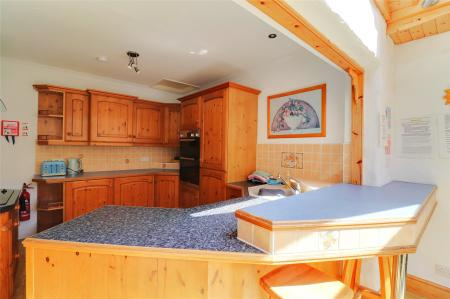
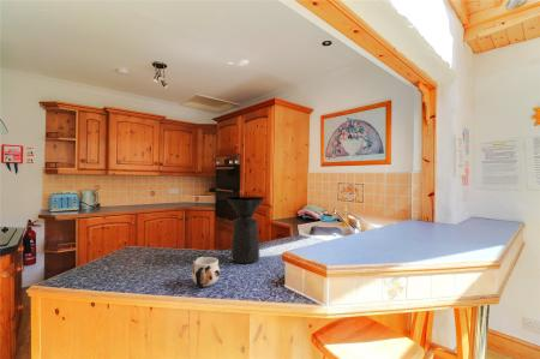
+ mug [191,253,221,288]
+ coffee maker [226,196,265,264]
